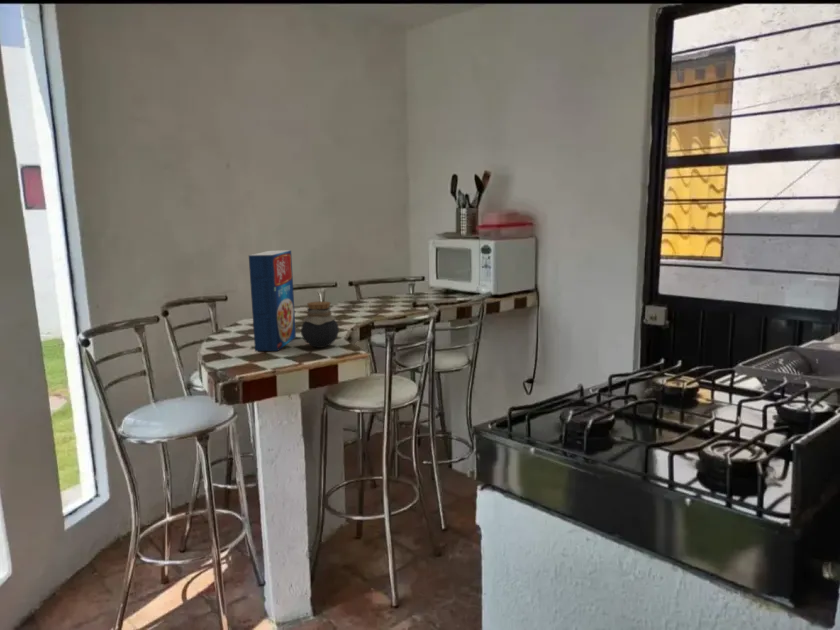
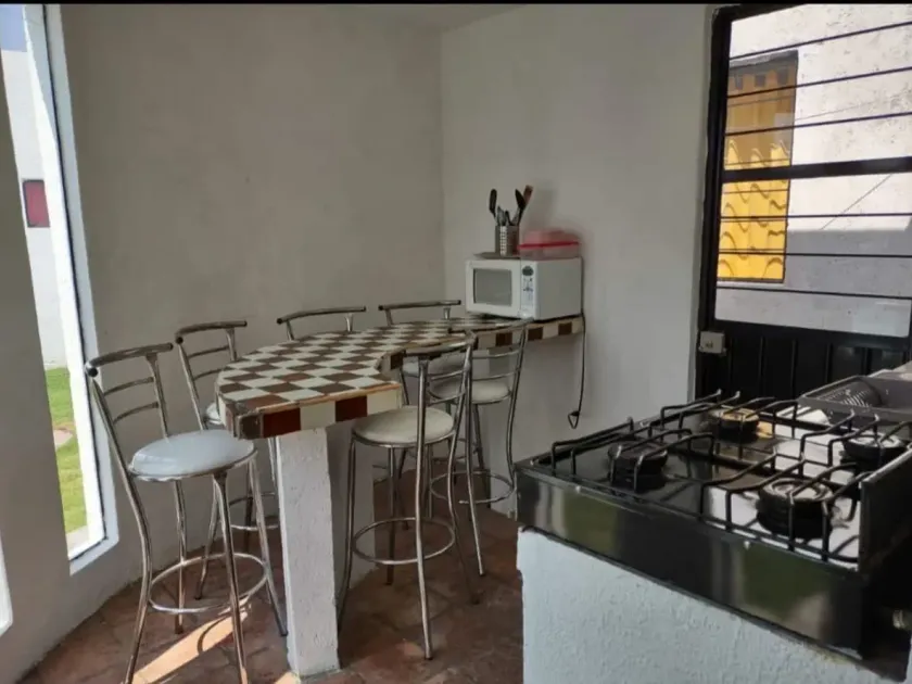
- cereal box [248,249,297,352]
- jar [300,300,340,349]
